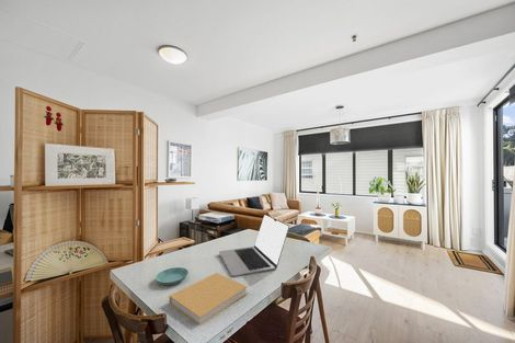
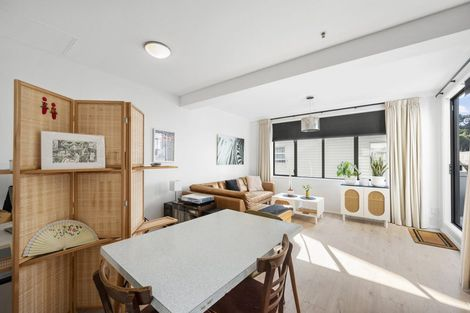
- laptop [218,214,290,278]
- saucer [154,266,190,286]
- book [168,272,249,327]
